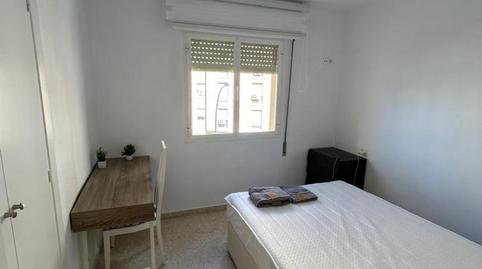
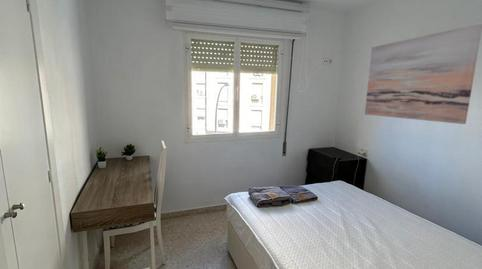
+ wall art [364,23,482,125]
